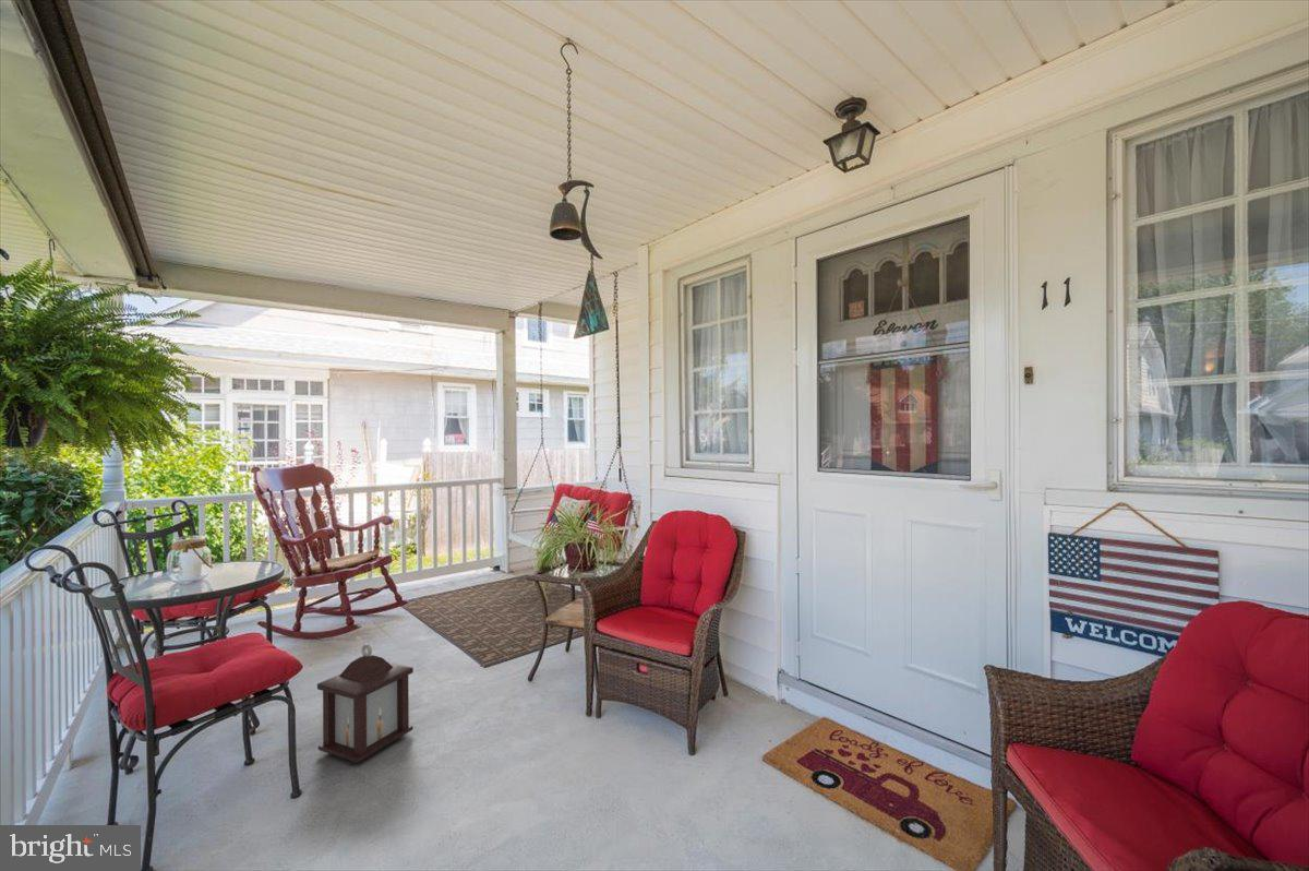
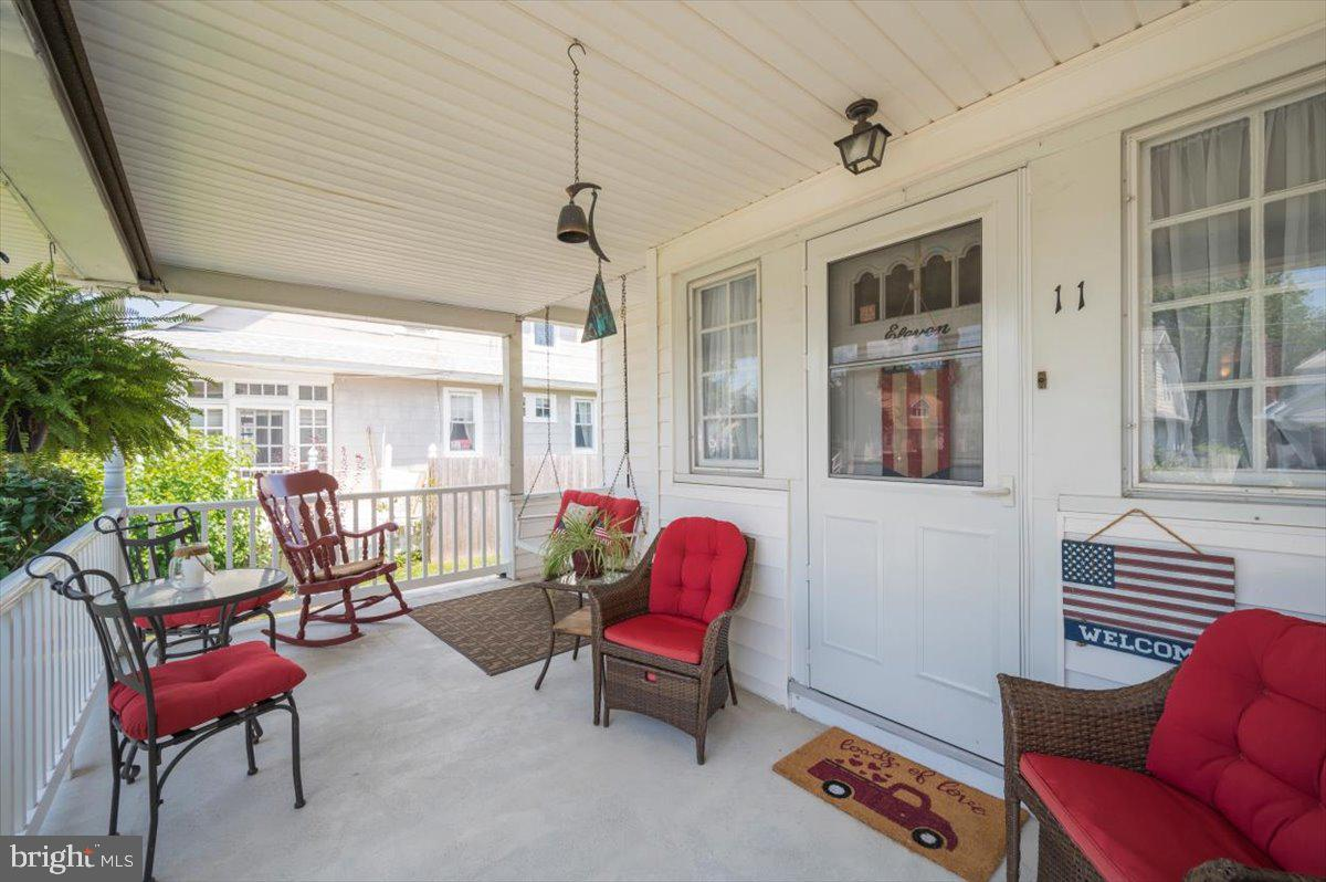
- lantern [316,643,415,764]
